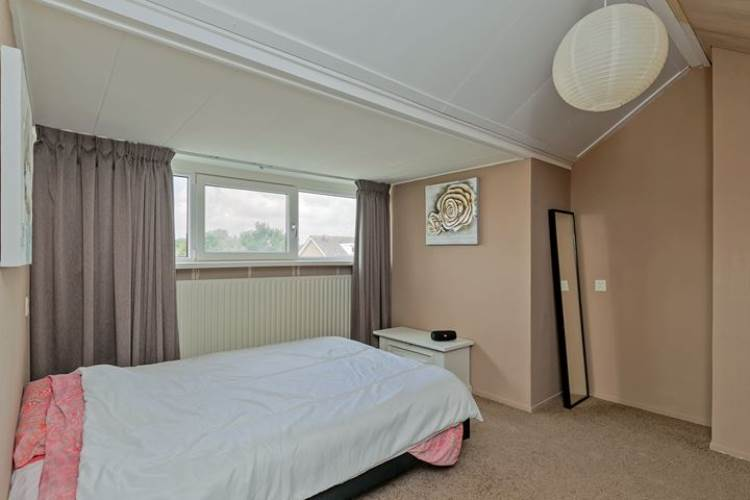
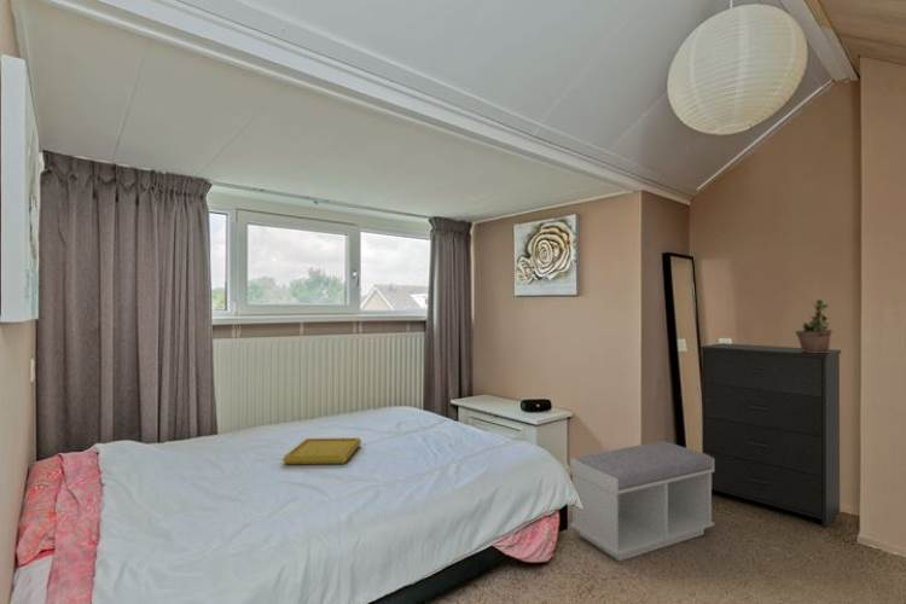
+ dresser [699,342,842,529]
+ bench [569,440,715,562]
+ serving tray [281,436,362,465]
+ potted plant [794,294,834,353]
